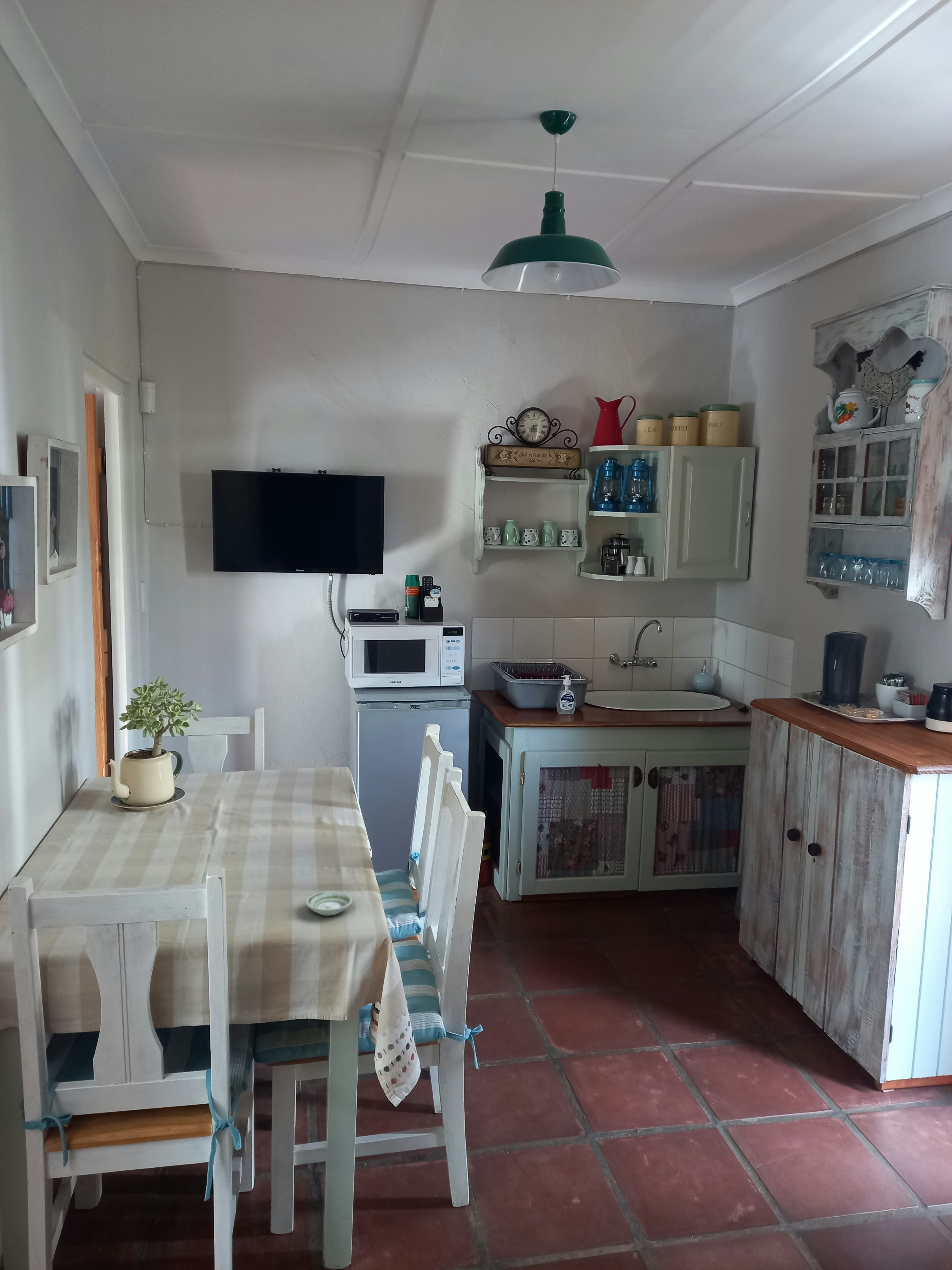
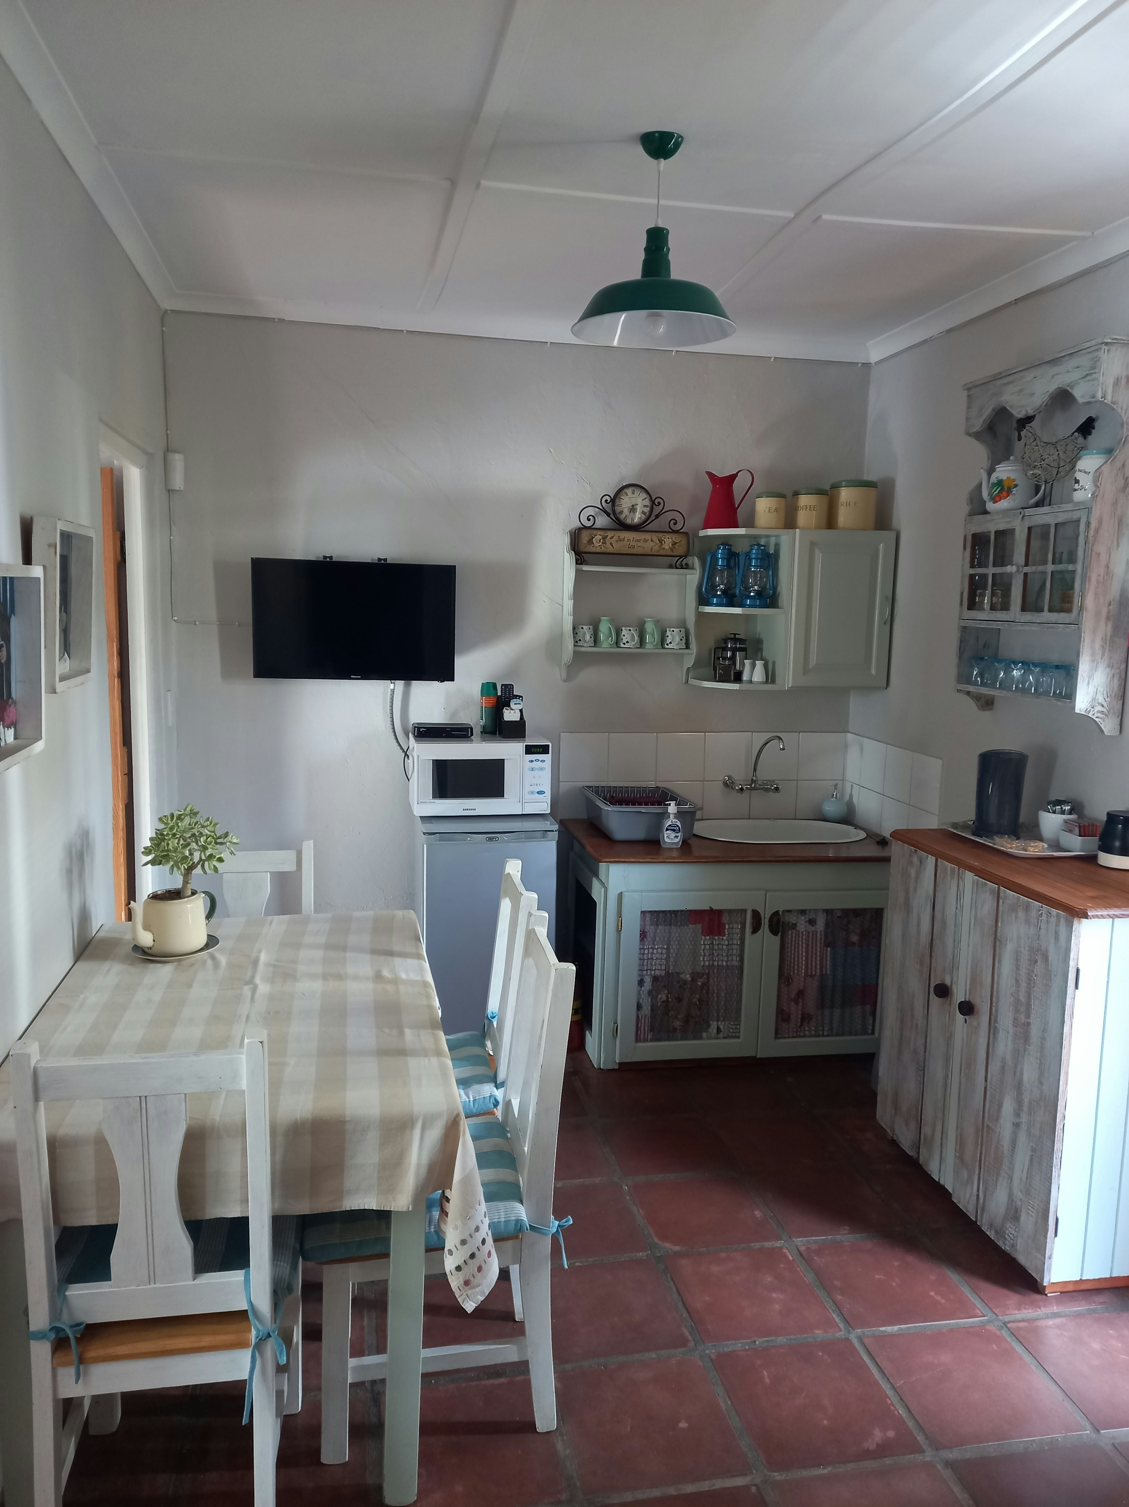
- saucer [306,891,353,916]
